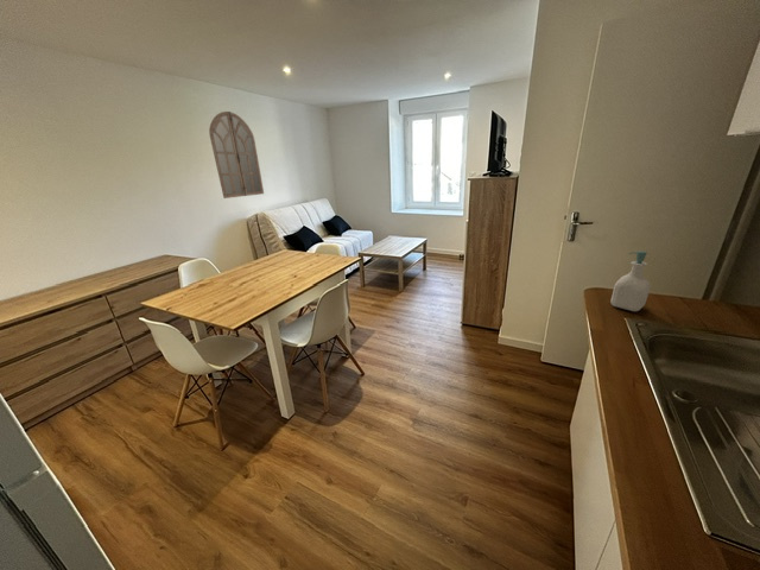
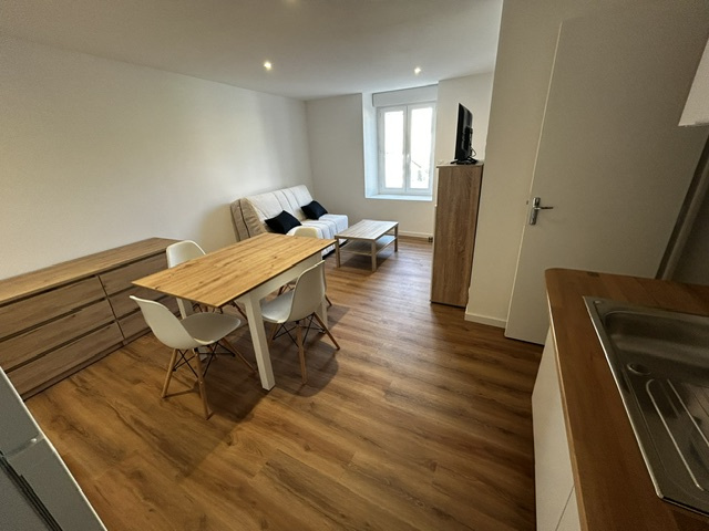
- home mirror [208,110,265,200]
- soap bottle [609,249,652,312]
